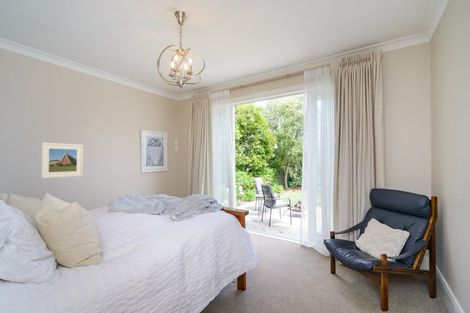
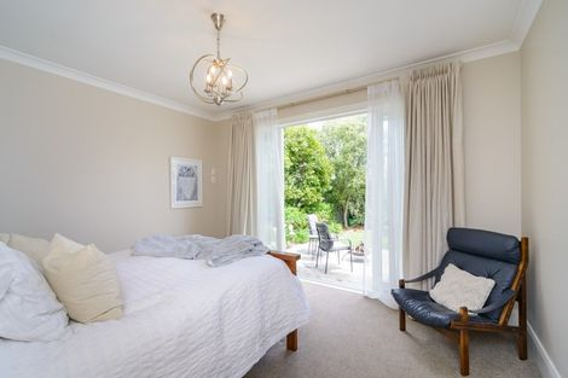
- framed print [40,142,84,179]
